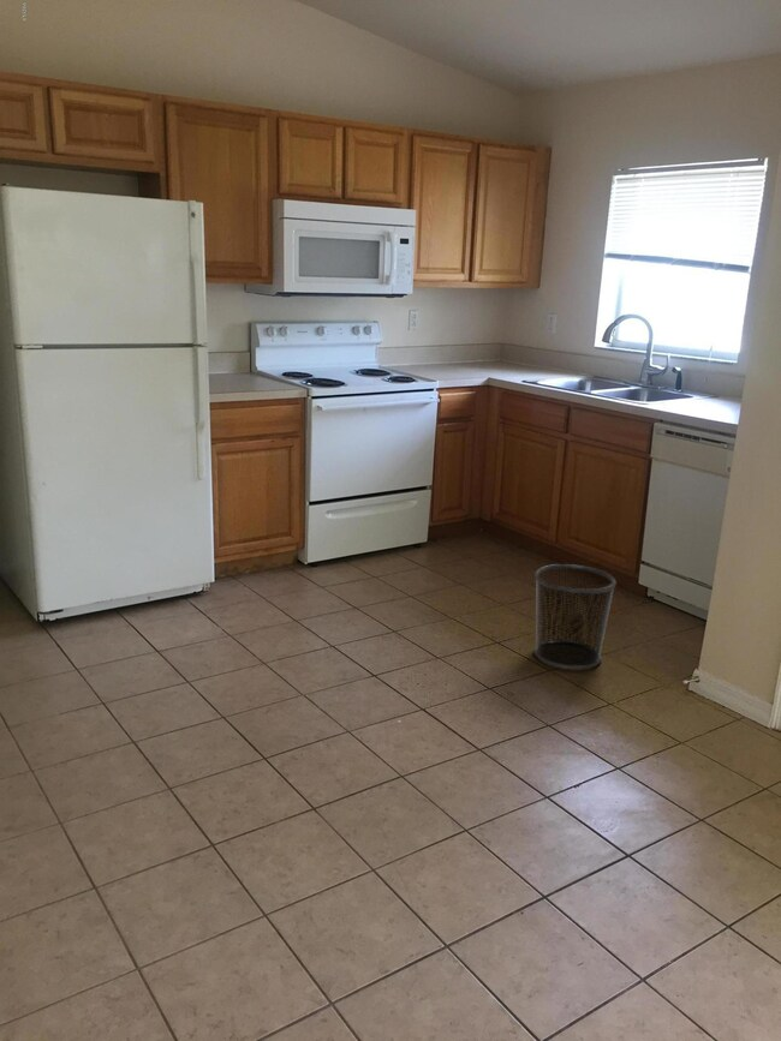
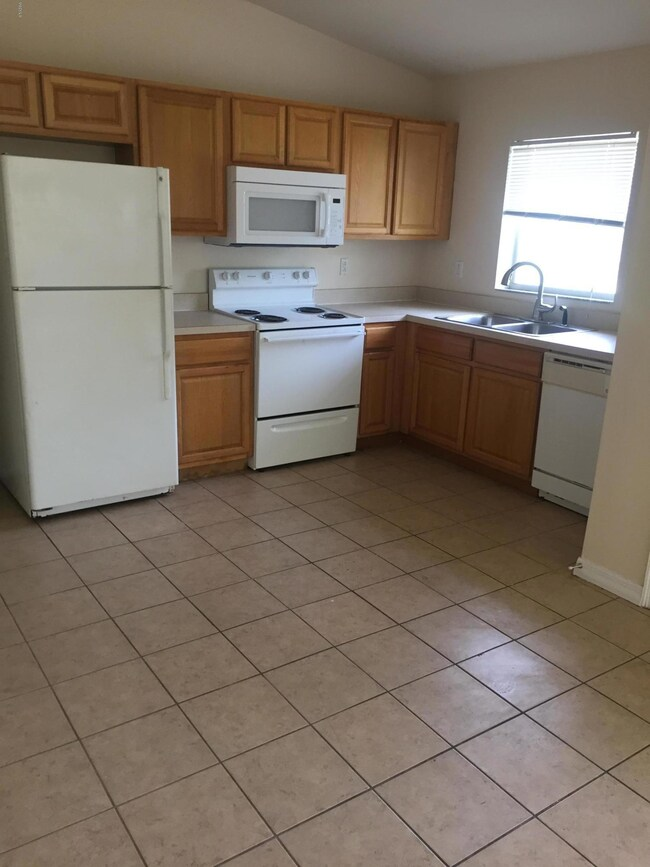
- trash can [532,563,618,671]
